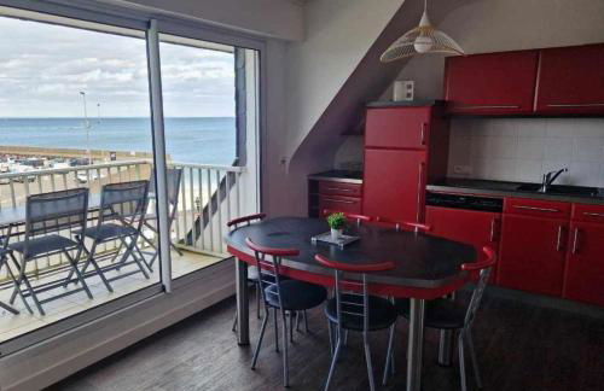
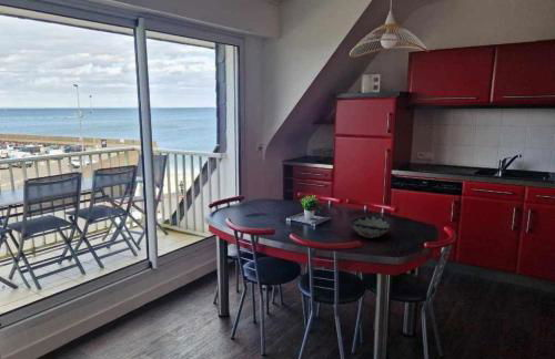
+ decorative bowl [350,215,393,239]
